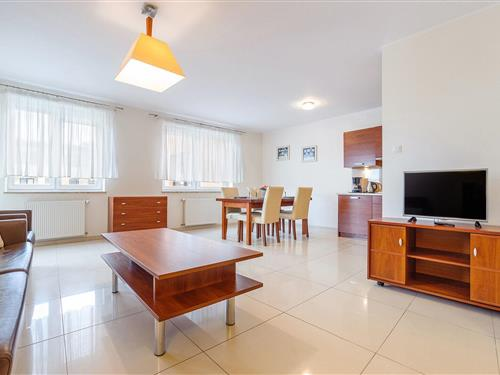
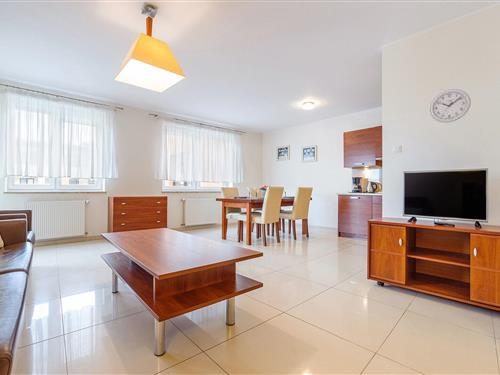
+ wall clock [429,88,472,124]
